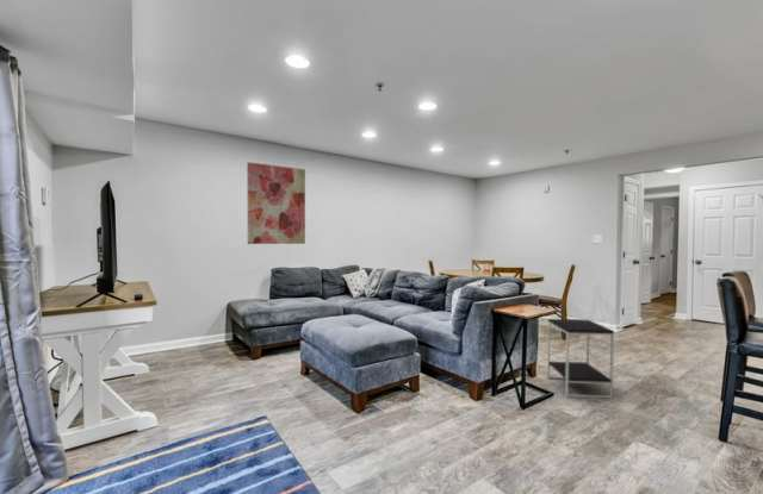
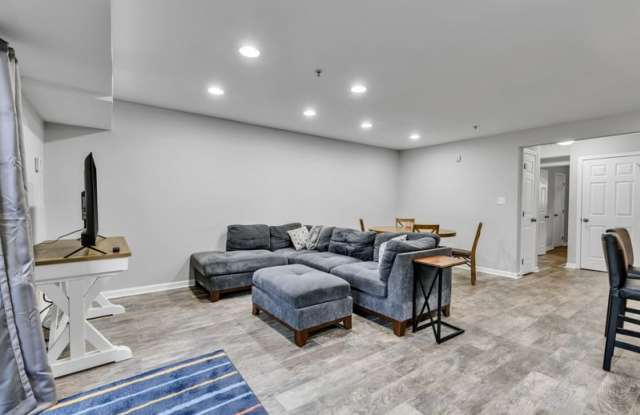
- side table [546,318,615,400]
- wall art [246,161,306,245]
